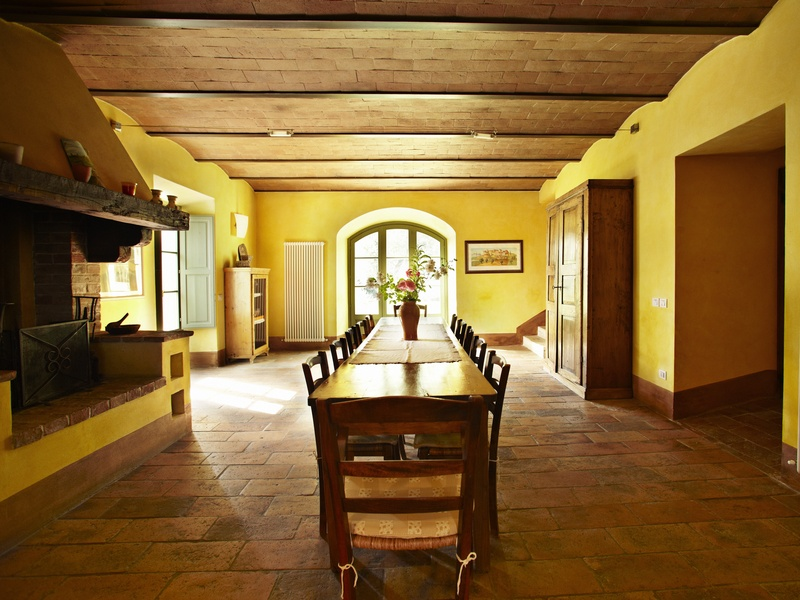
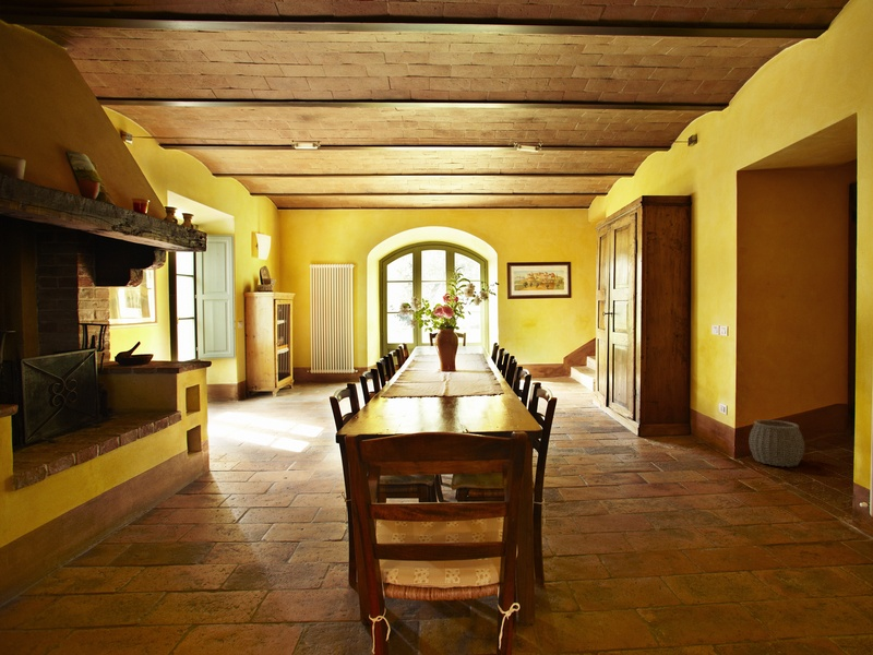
+ woven basket [749,419,805,468]
